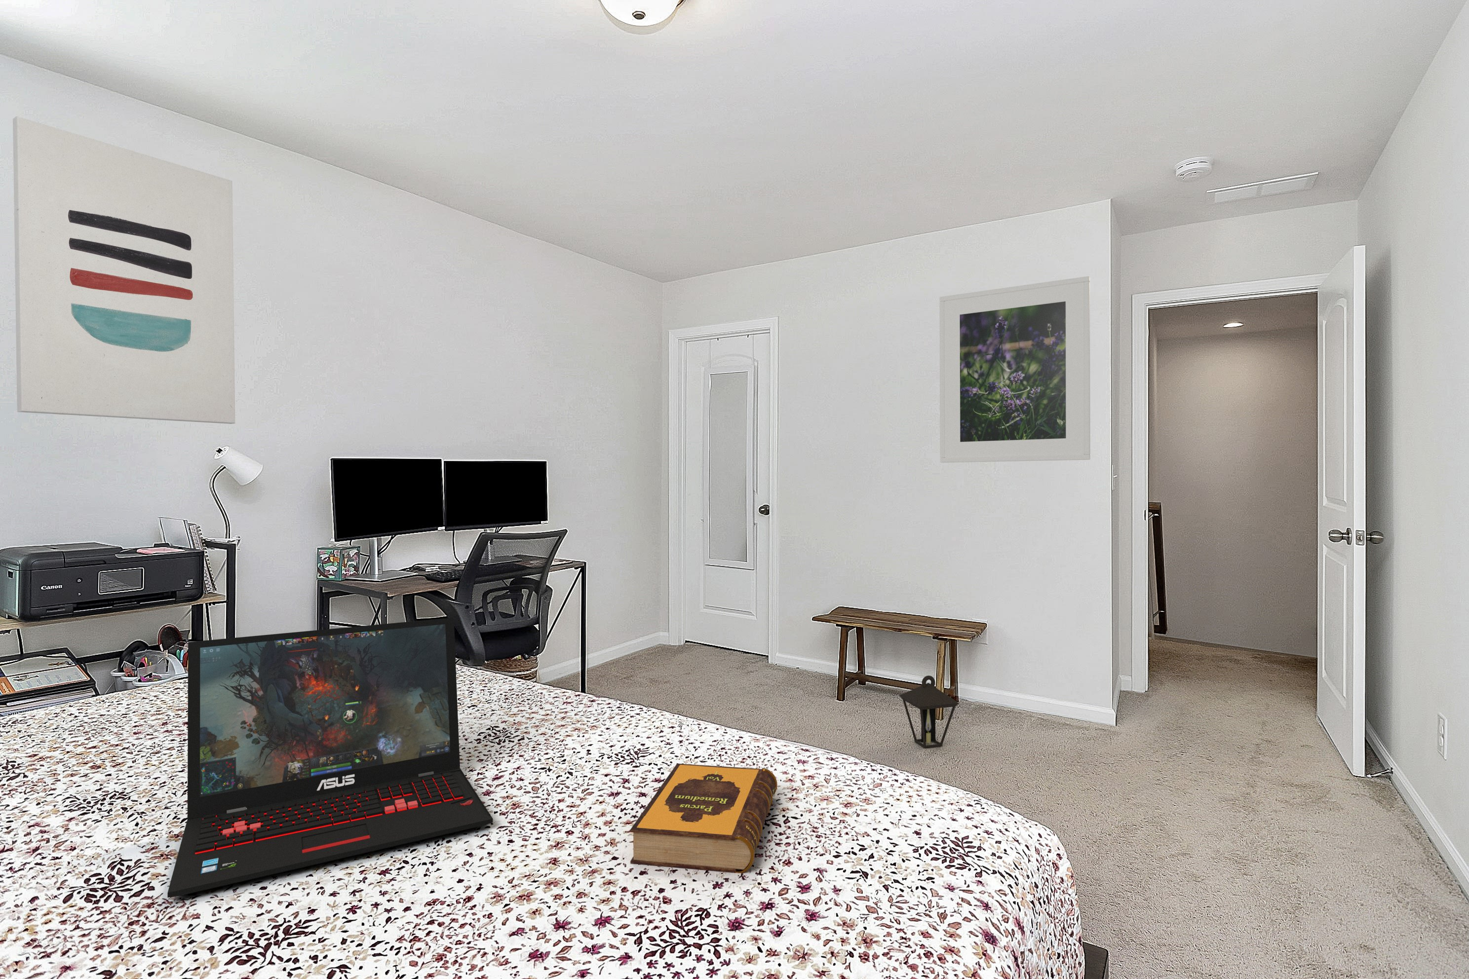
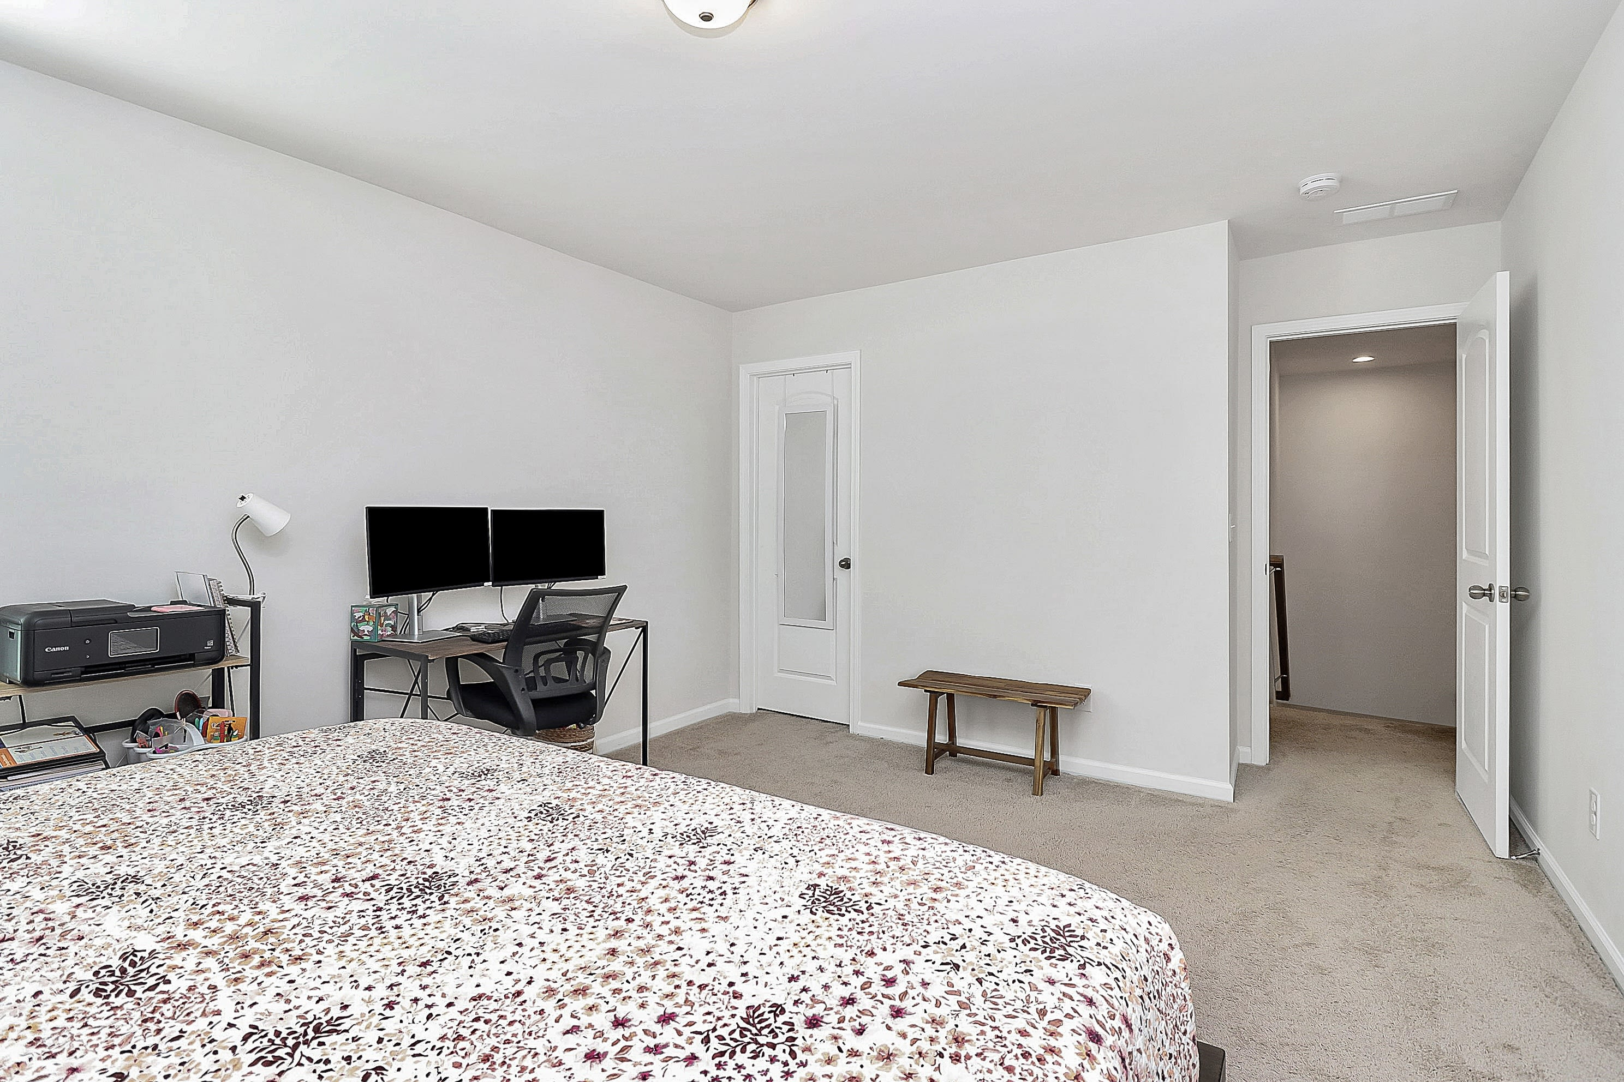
- laptop [167,617,494,898]
- wall art [12,116,235,424]
- lantern [898,675,959,748]
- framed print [939,275,1091,463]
- hardback book [630,763,778,874]
